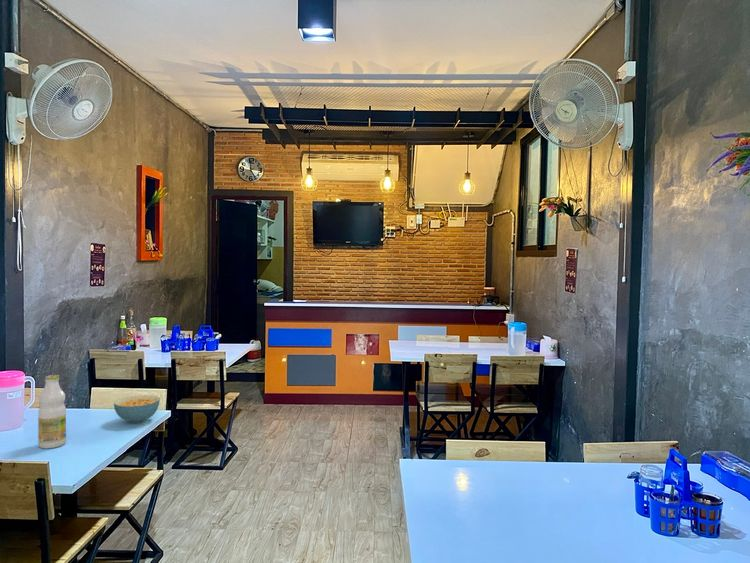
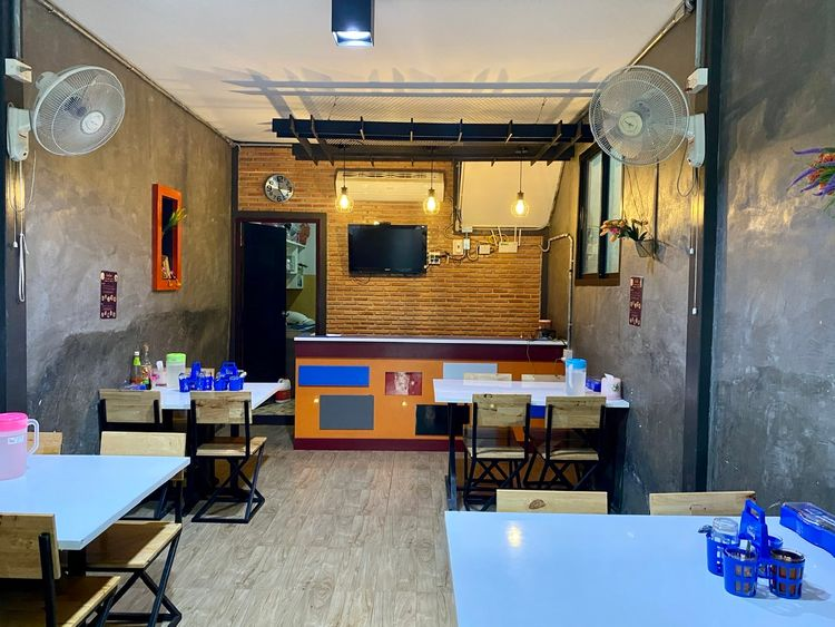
- cereal bowl [113,394,161,424]
- bottle [37,374,67,449]
